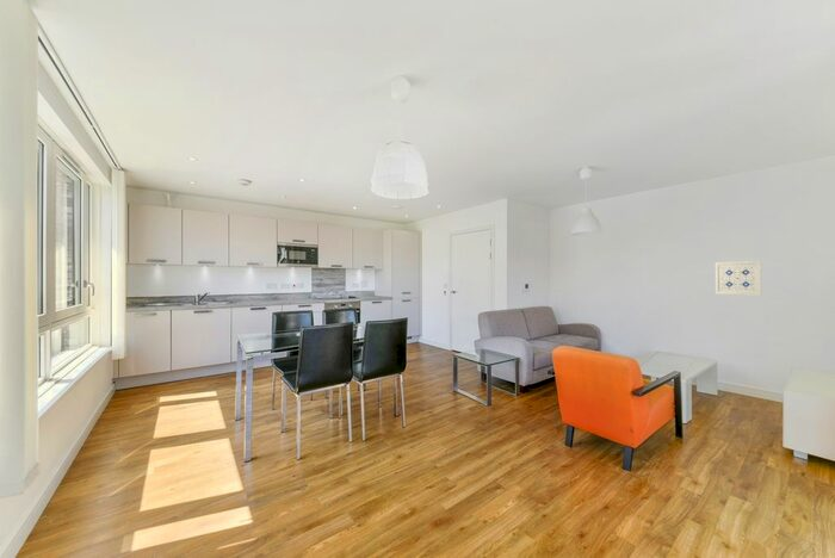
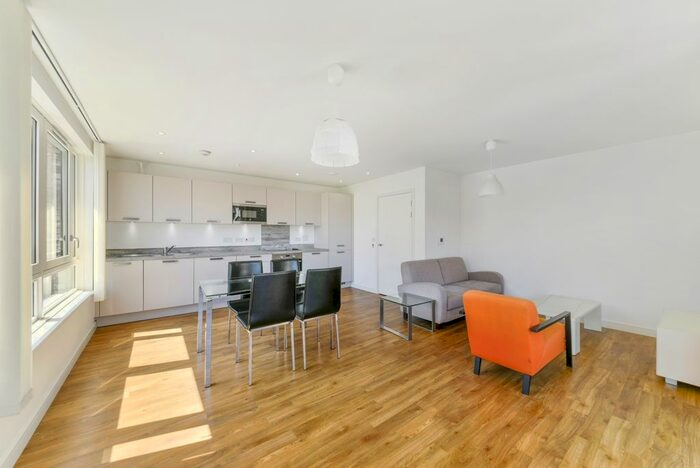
- wall art [715,260,762,296]
